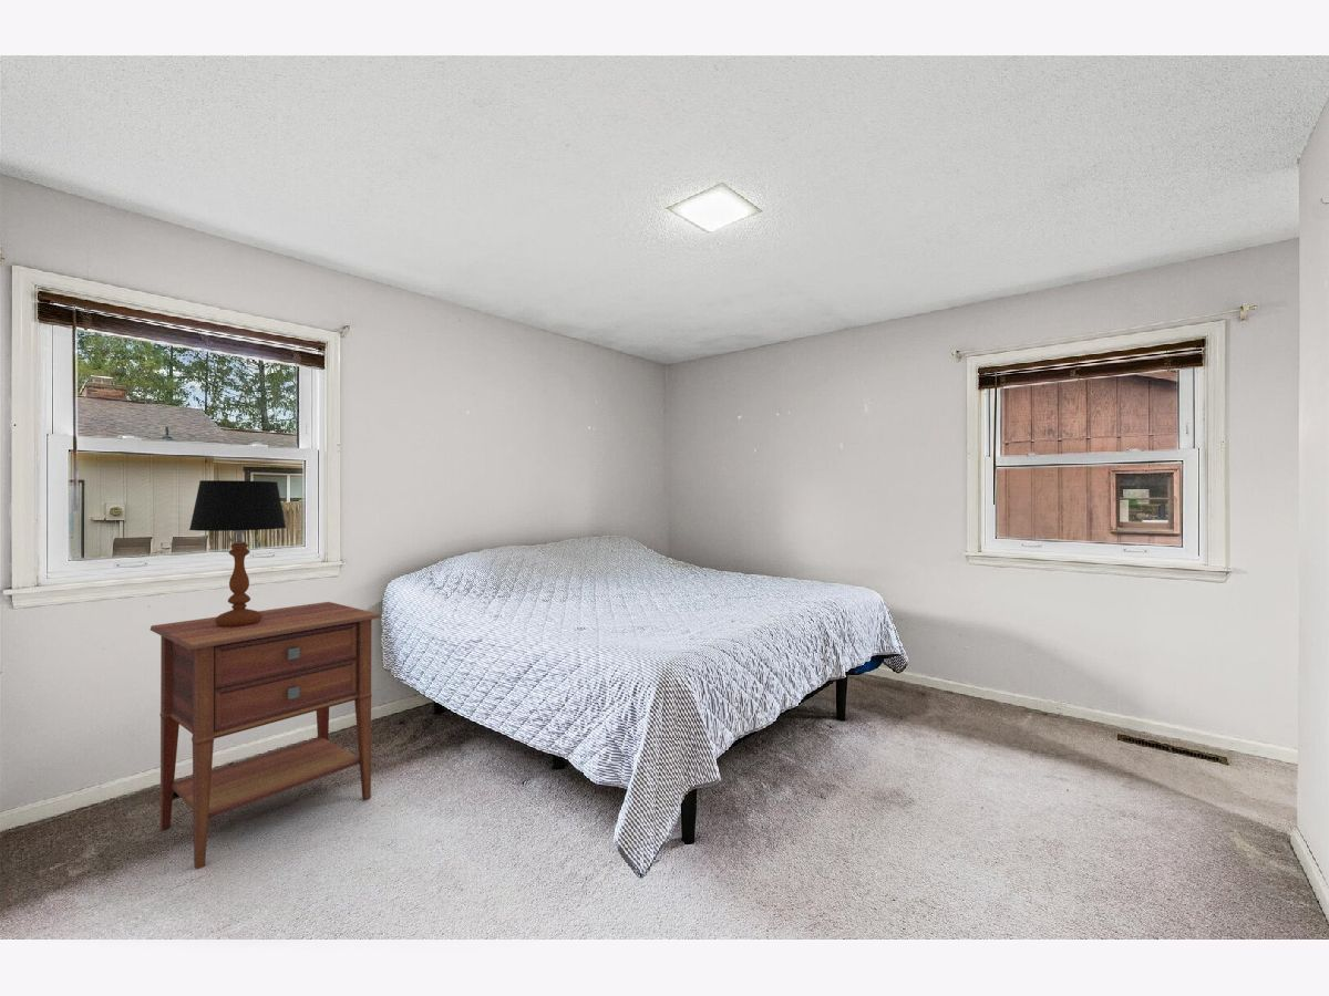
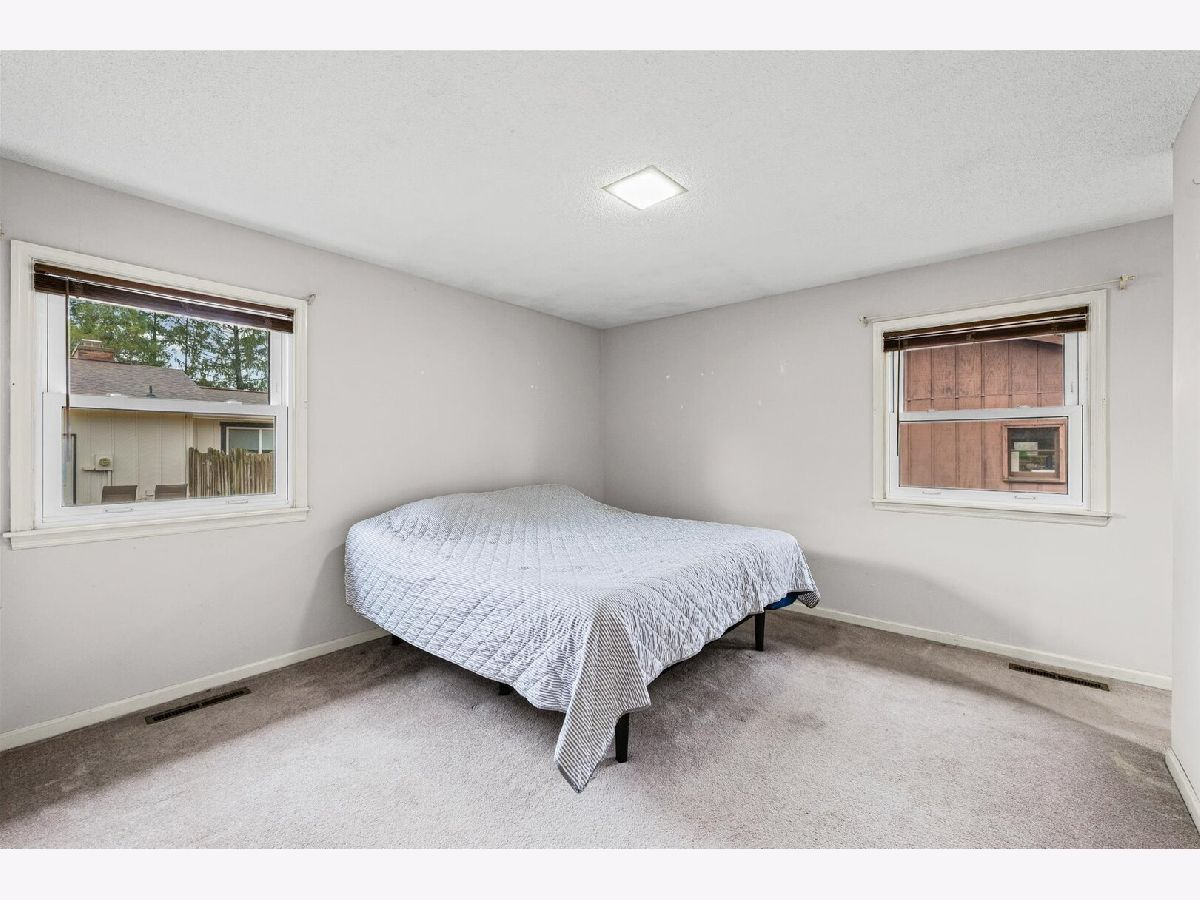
- table lamp [188,479,287,626]
- nightstand [150,601,382,871]
